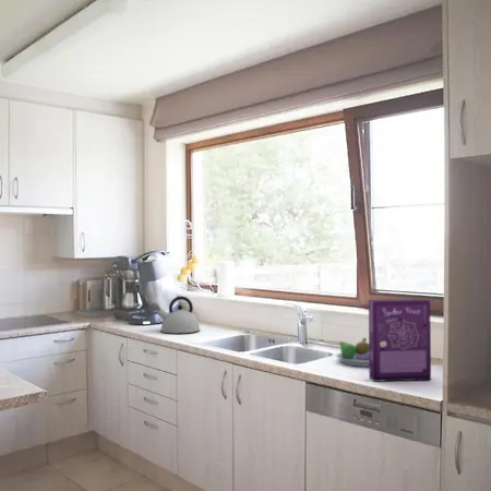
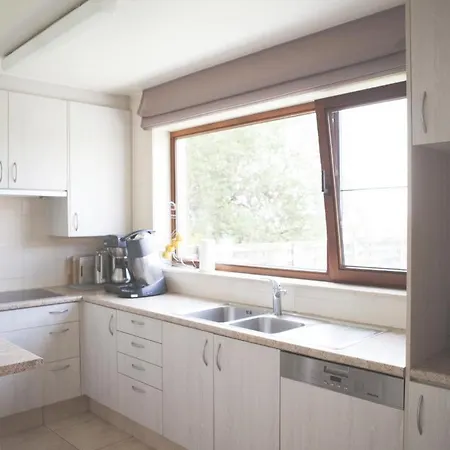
- cereal box [368,298,432,383]
- kettle [156,296,201,334]
- fruit bowl [335,337,369,368]
